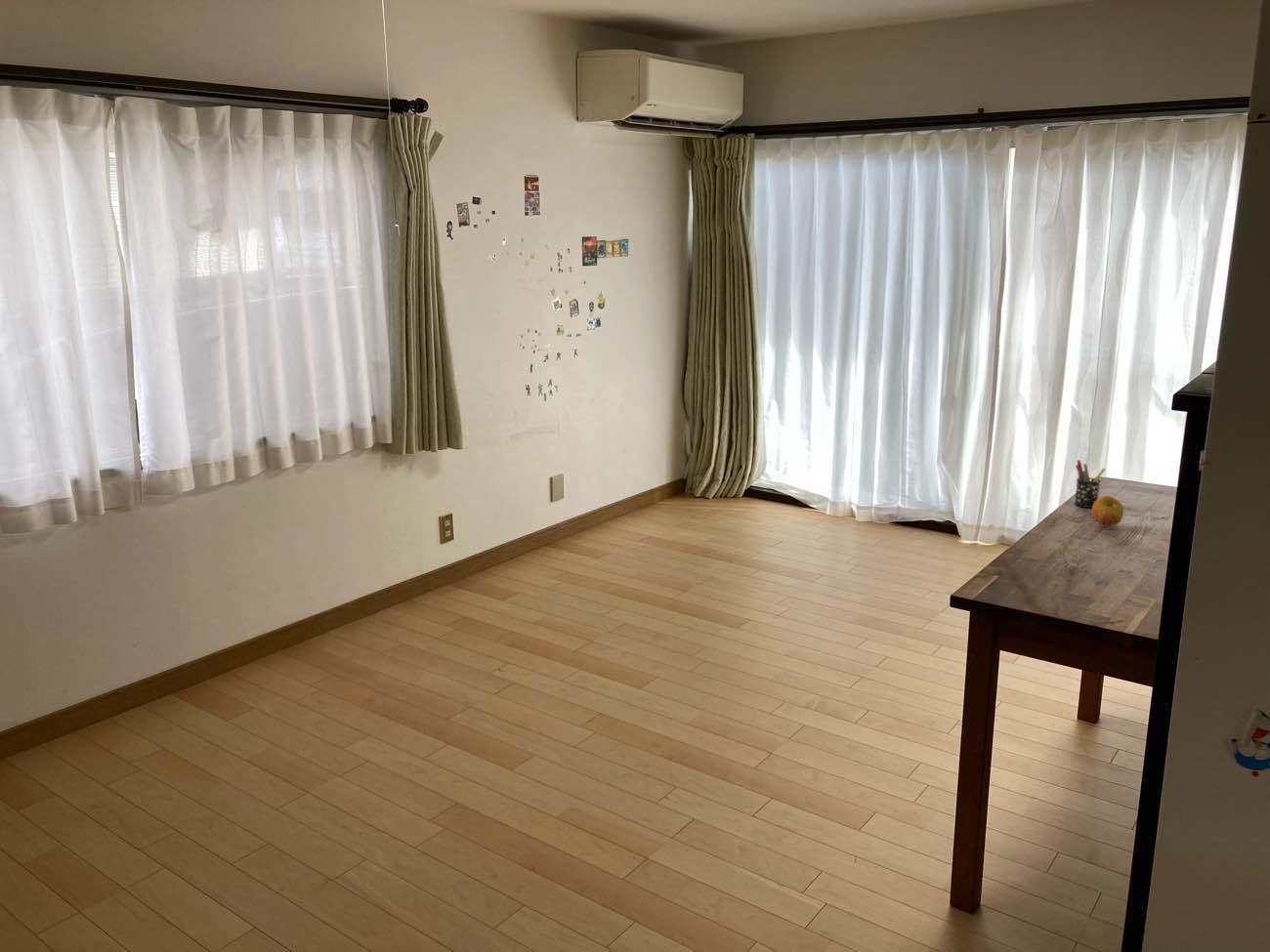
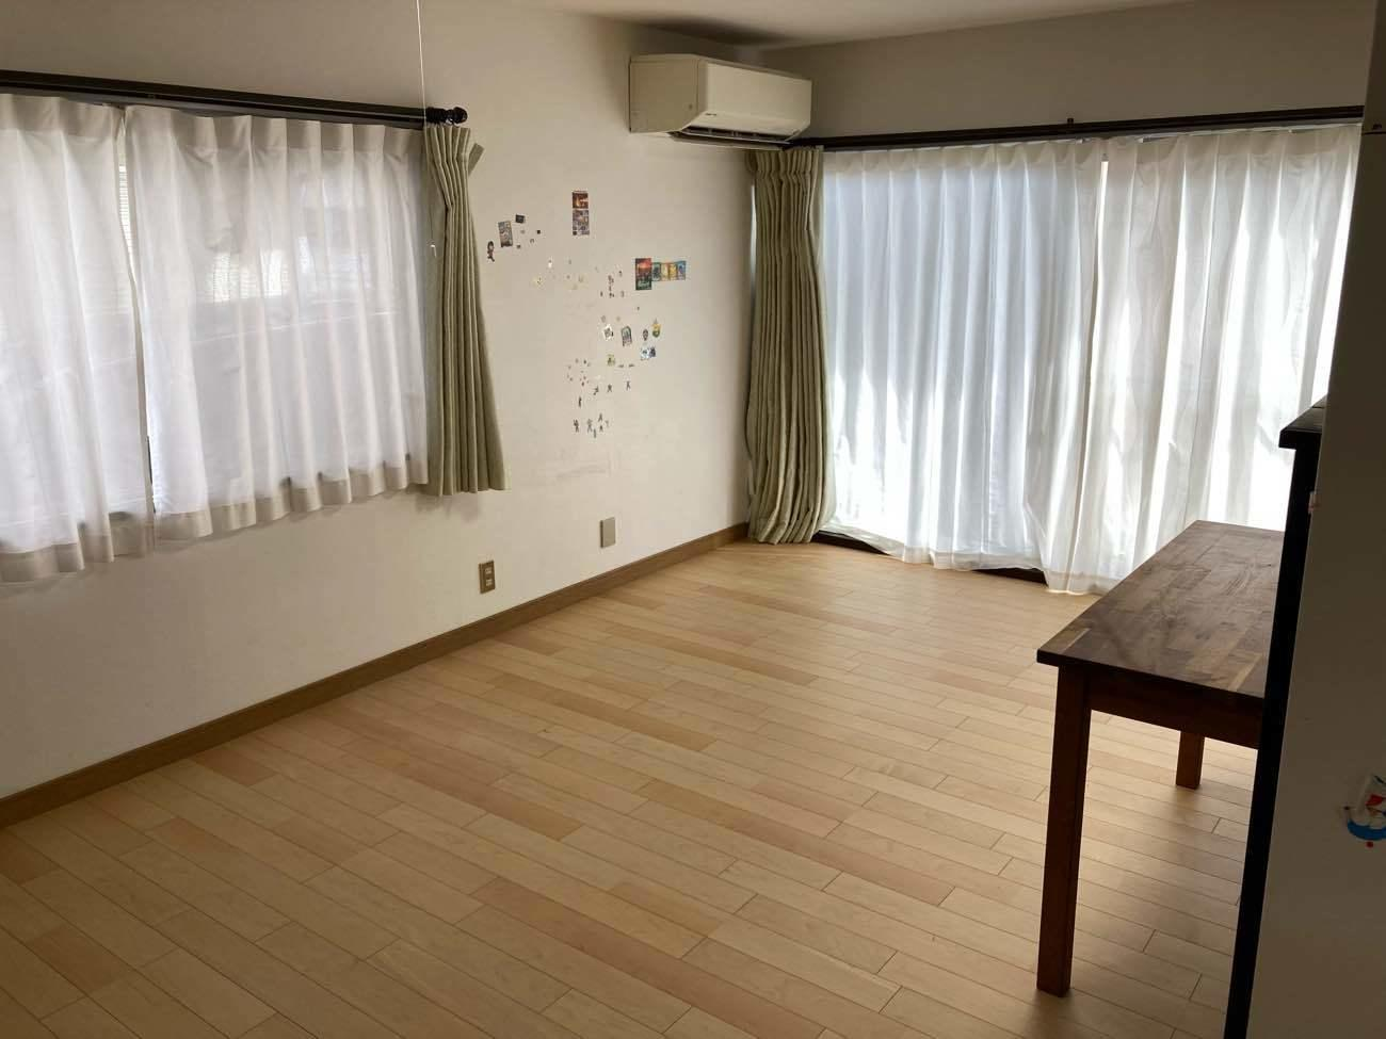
- apple [1091,495,1124,528]
- pen holder [1074,459,1106,509]
